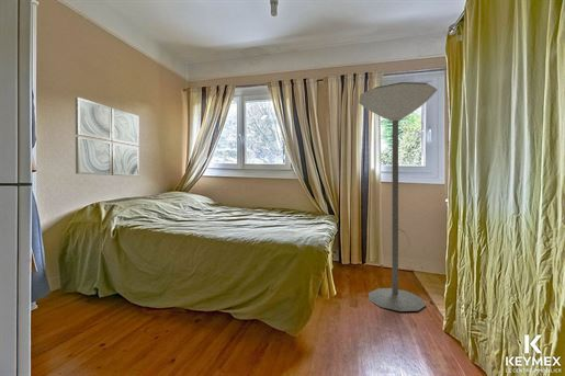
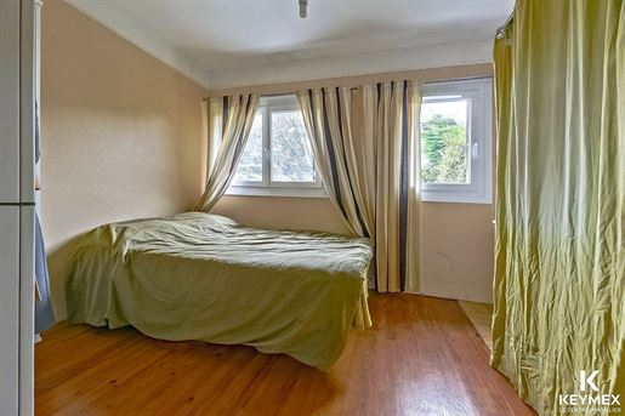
- wall art [75,96,140,178]
- floor lamp [358,81,438,312]
